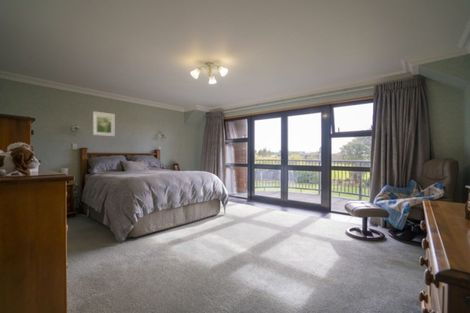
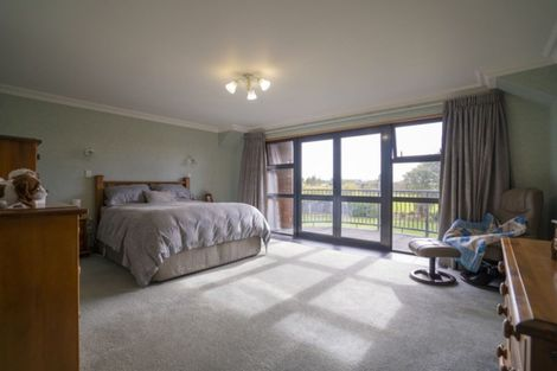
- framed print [92,110,116,137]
